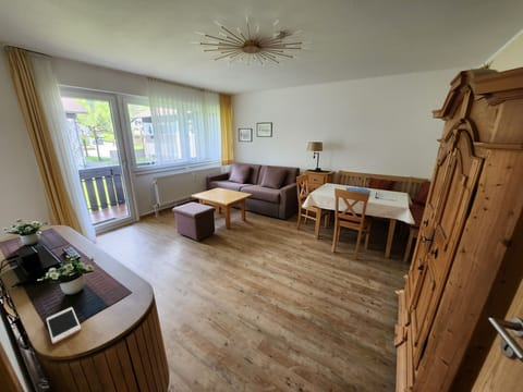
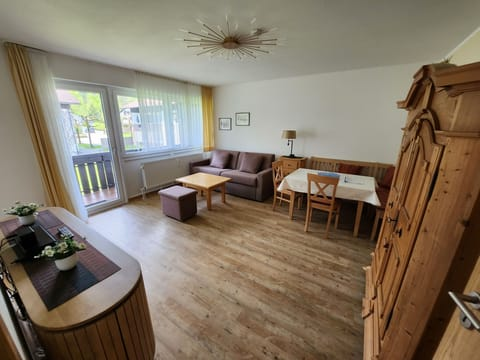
- cell phone [46,306,82,345]
